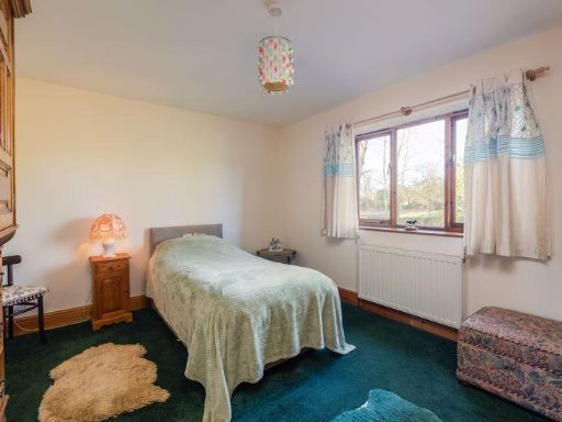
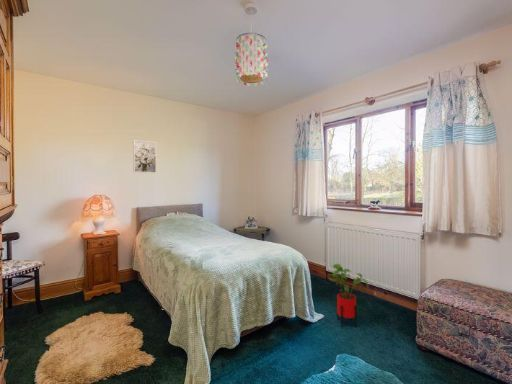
+ house plant [327,263,370,328]
+ wall art [132,139,158,174]
